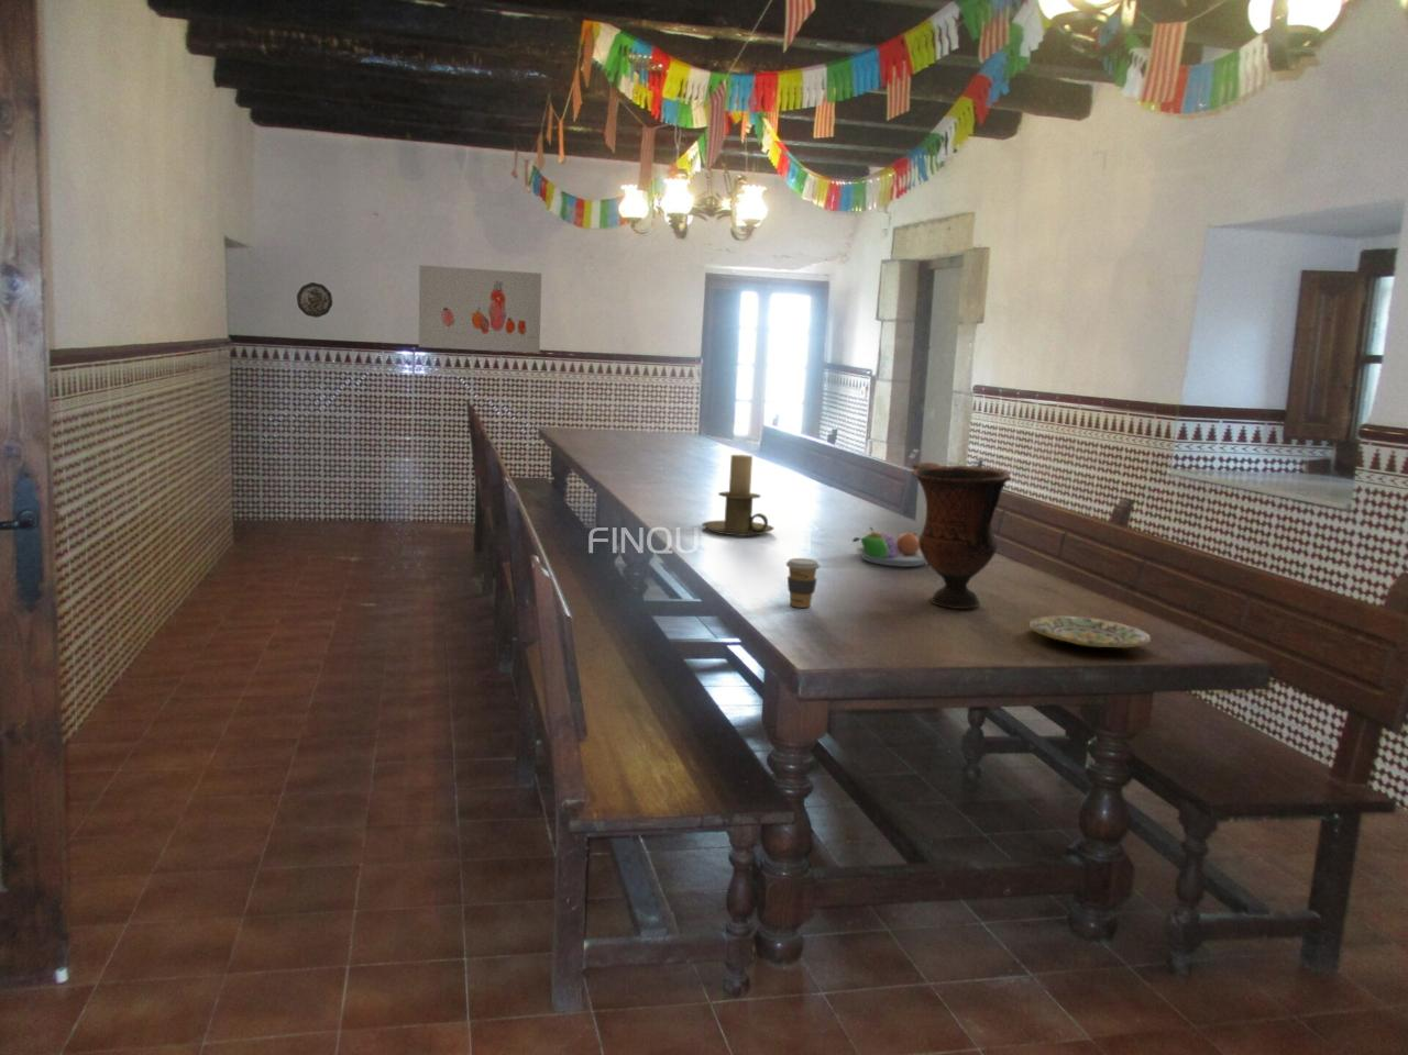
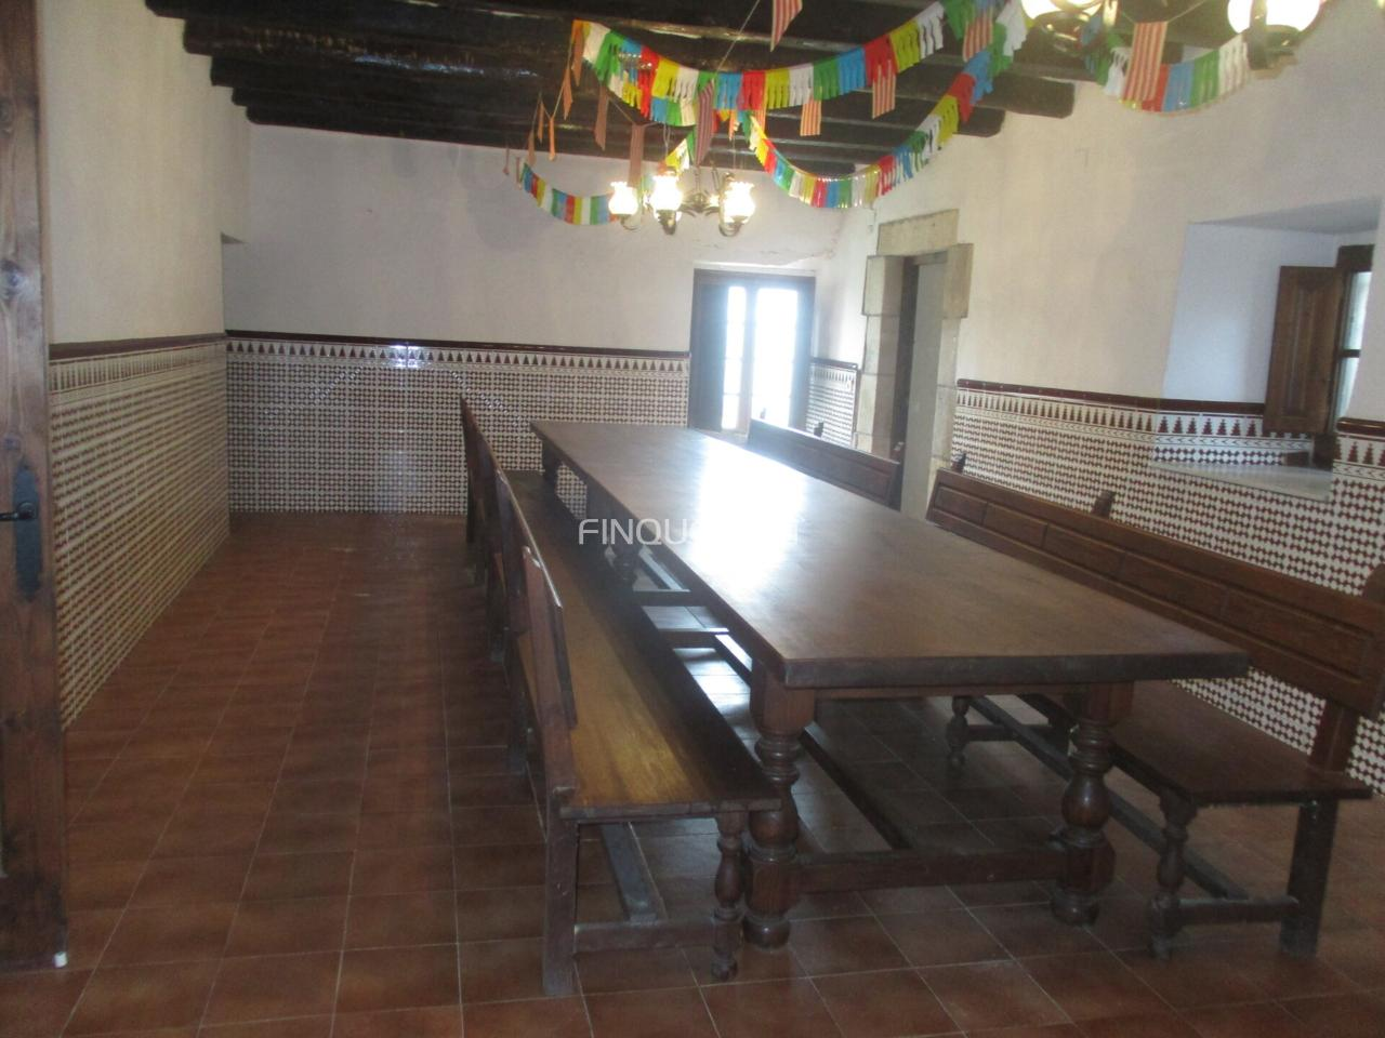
- coffee cup [785,557,820,608]
- fruit bowl [851,525,927,567]
- vase [910,461,1013,610]
- plate [1029,614,1152,648]
- candle holder [701,454,775,537]
- decorative plate [296,281,334,319]
- wall art [418,264,542,354]
